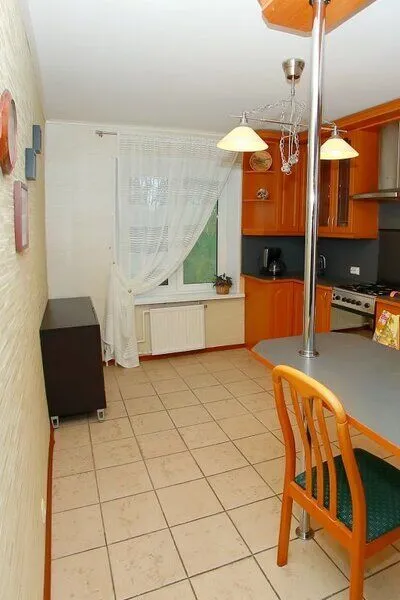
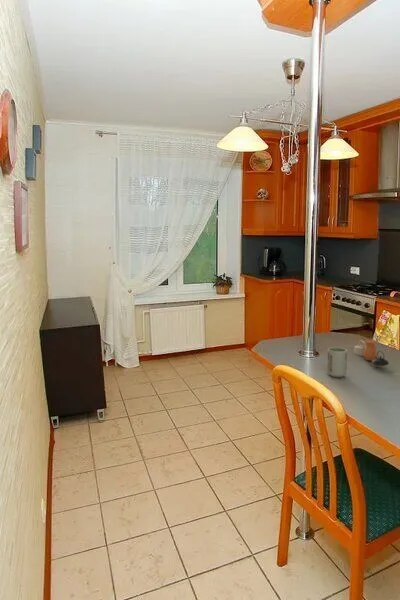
+ cup [326,347,348,378]
+ teapot [353,337,390,367]
